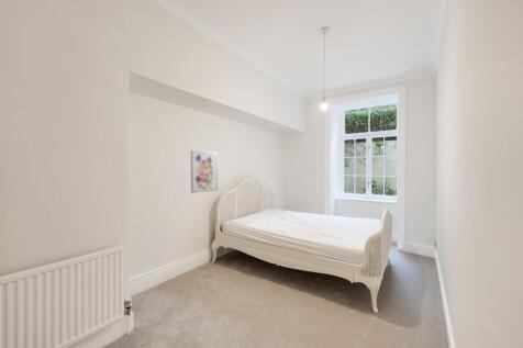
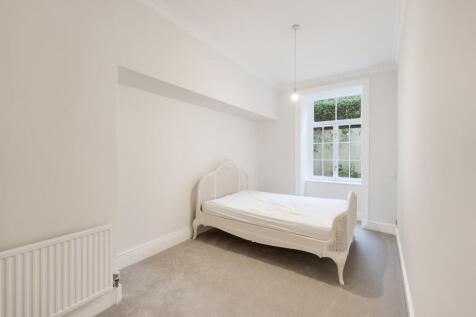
- wall art [190,149,219,194]
